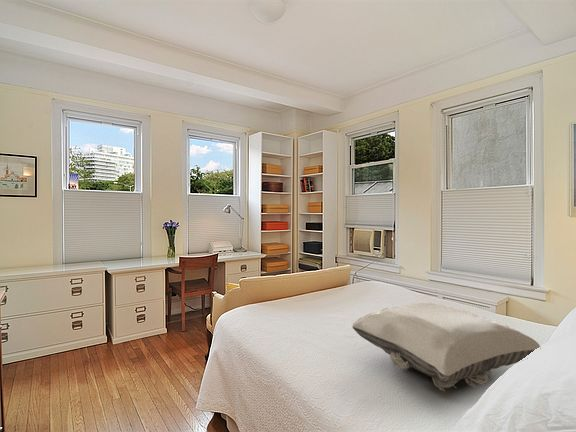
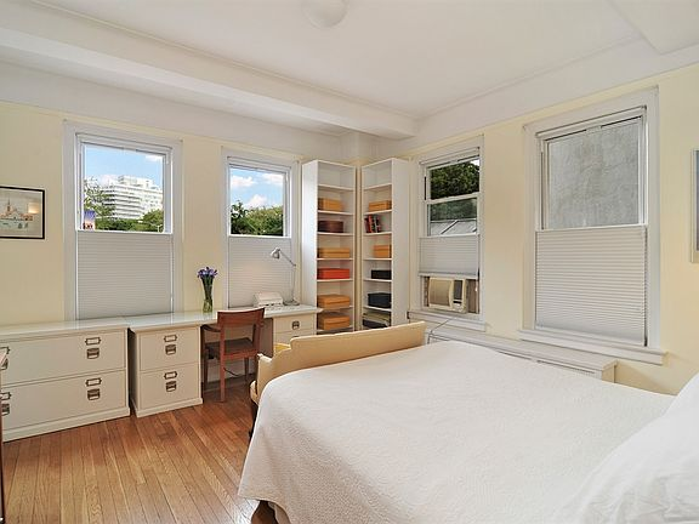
- pillow [351,302,541,392]
